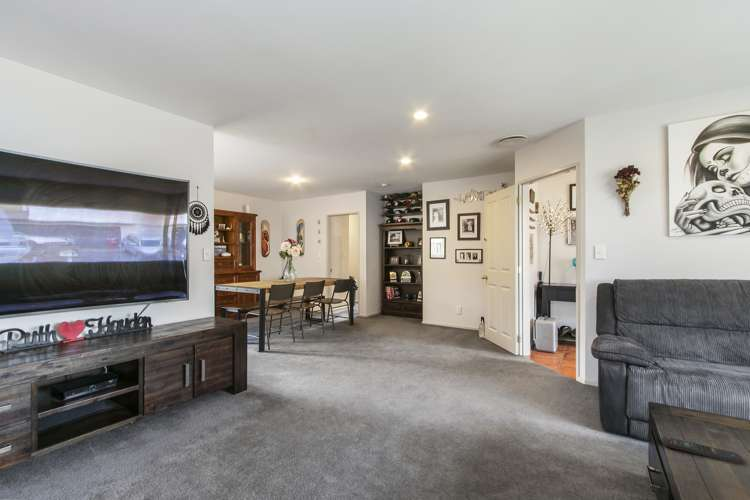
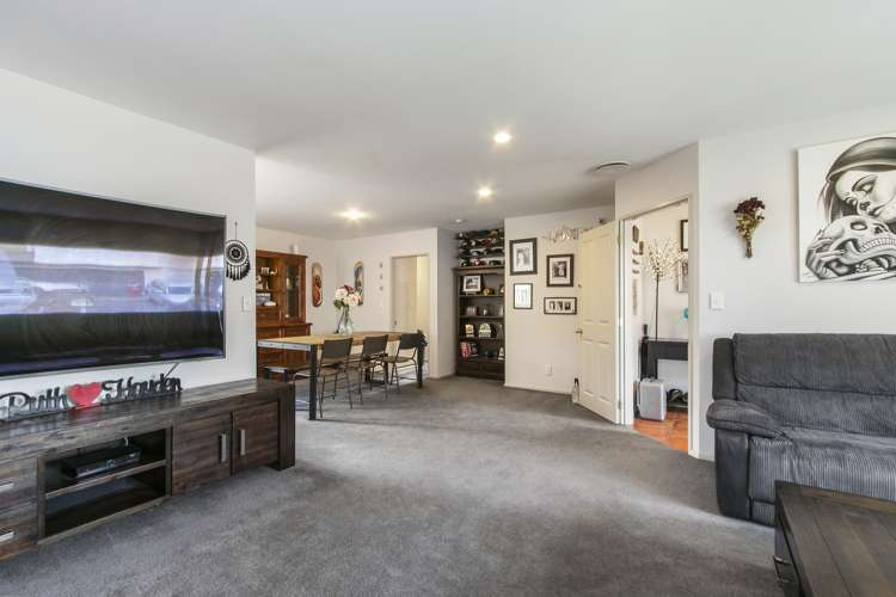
- remote control [662,436,743,465]
